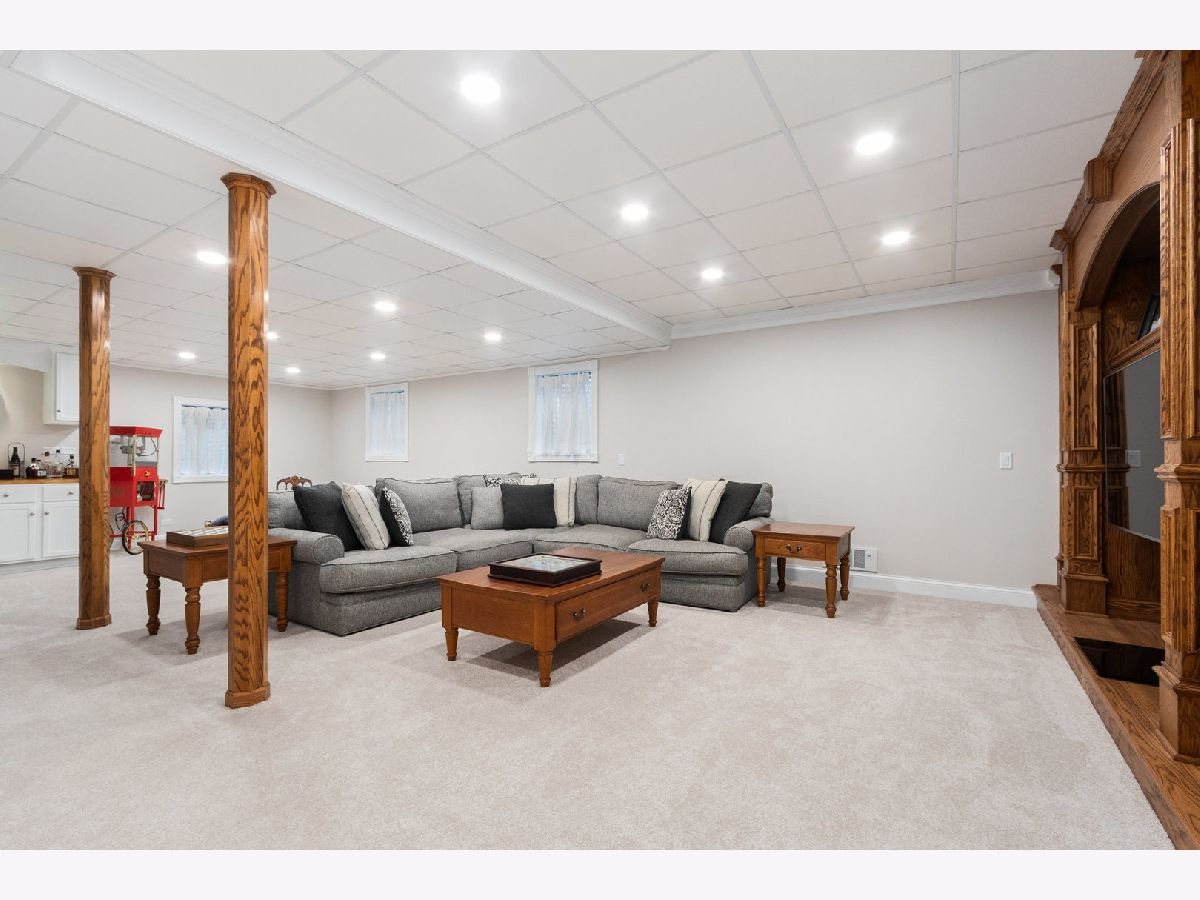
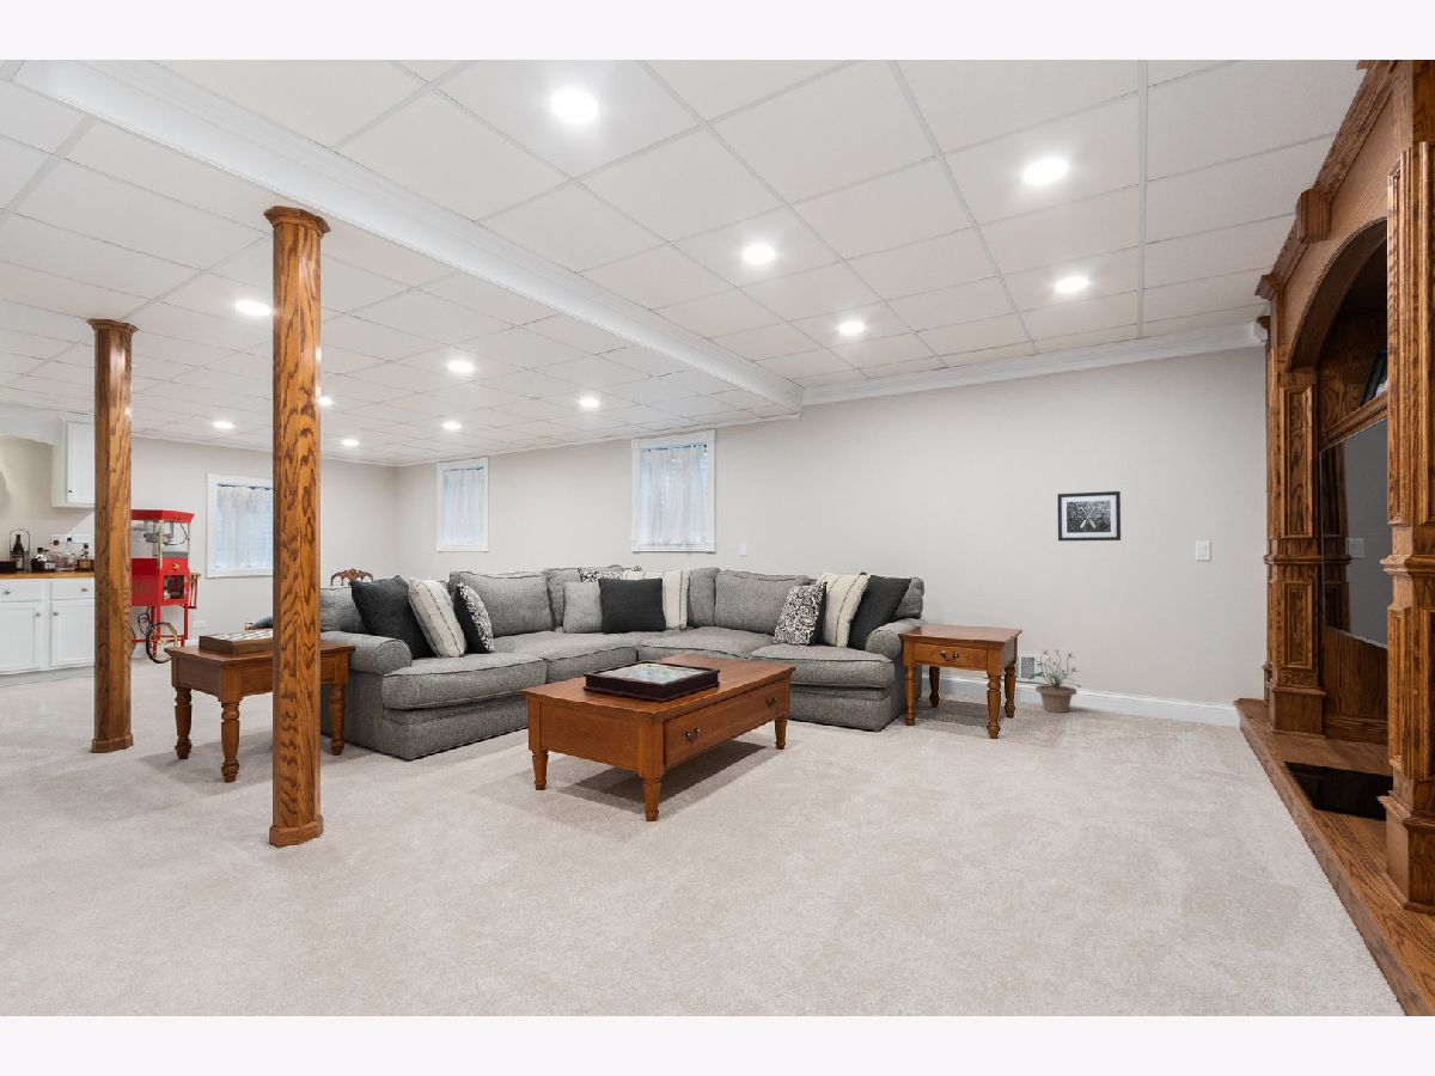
+ wall art [1056,490,1122,542]
+ potted plant [1028,648,1082,714]
